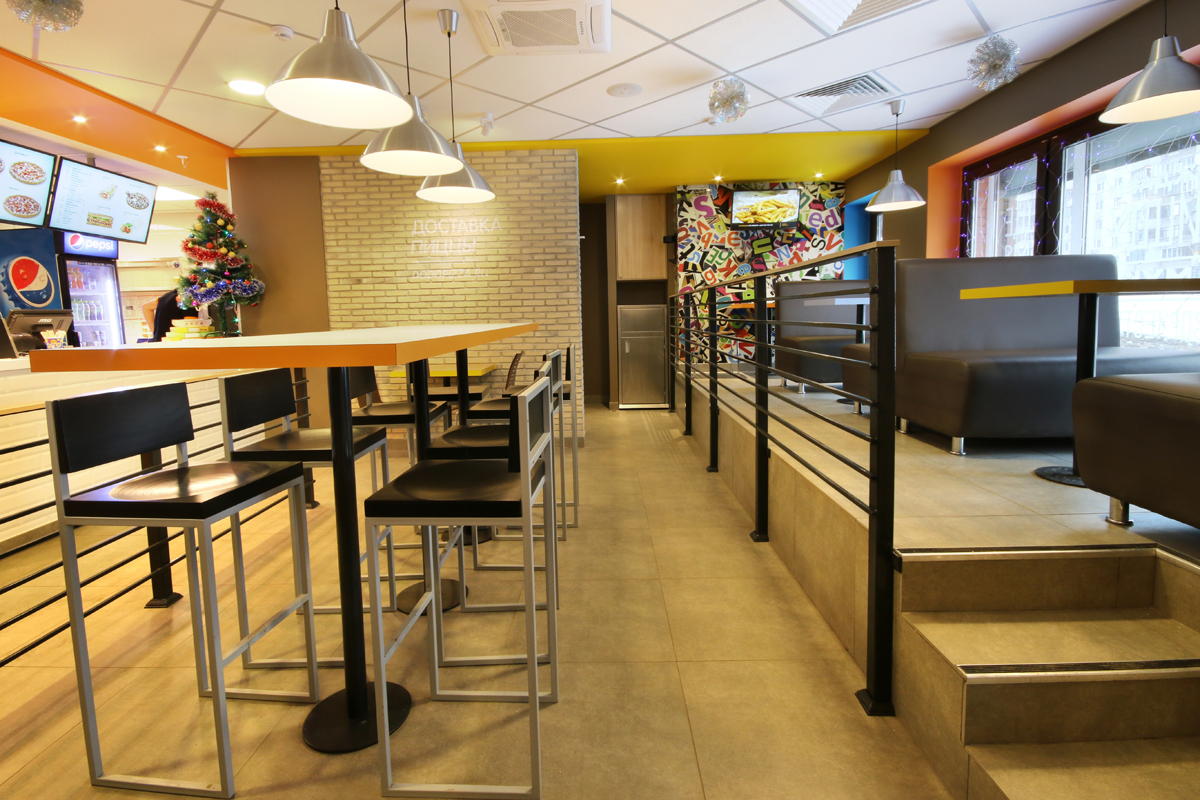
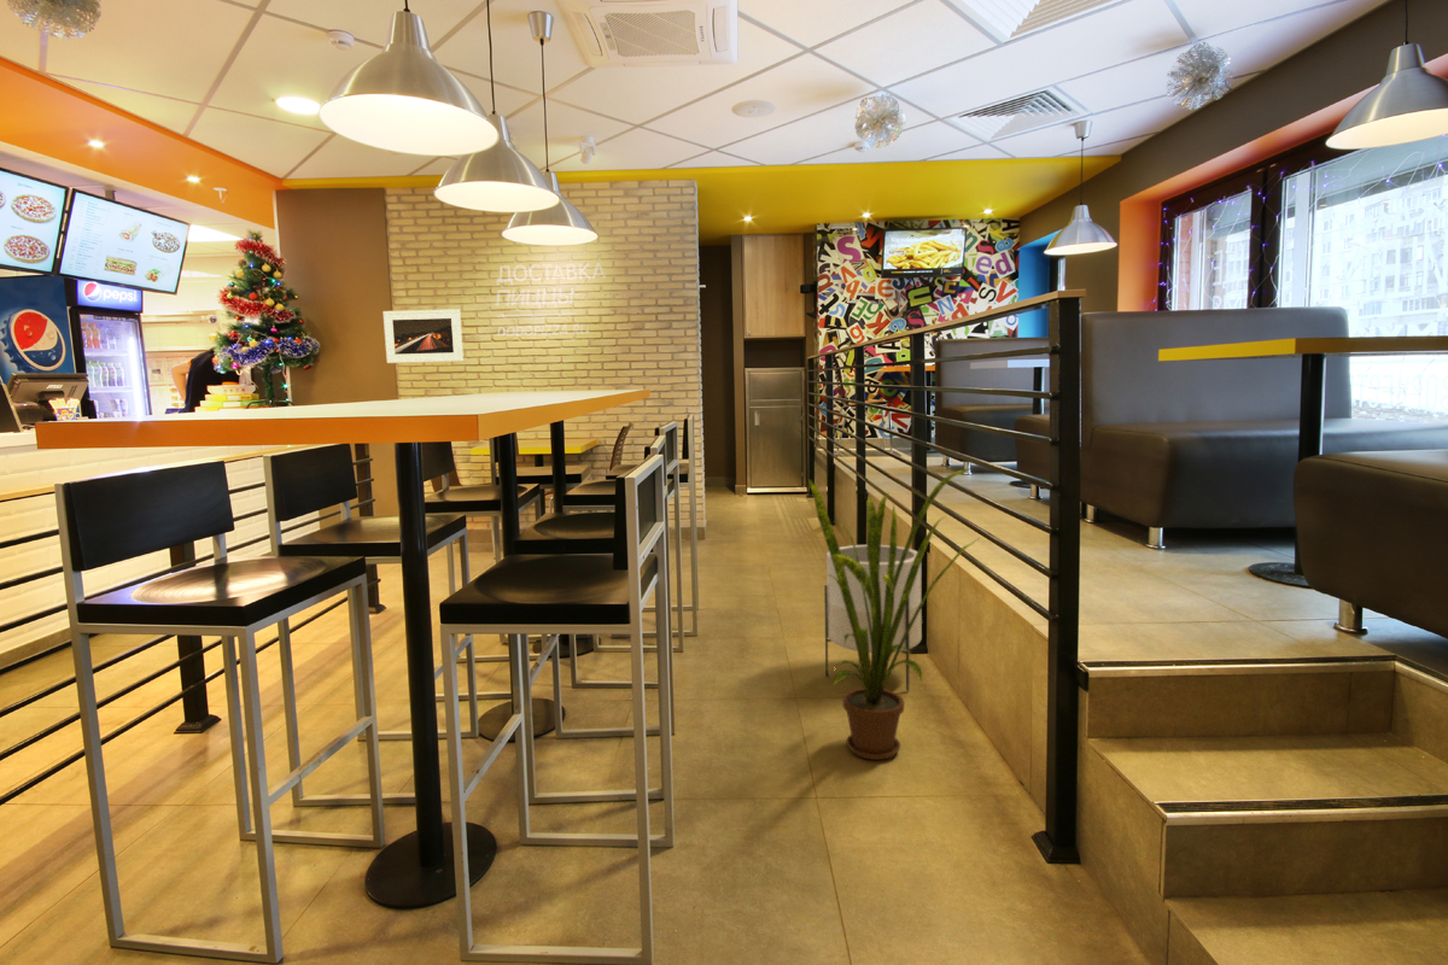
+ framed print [381,308,465,364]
+ planter [823,544,923,692]
+ house plant [807,467,979,761]
